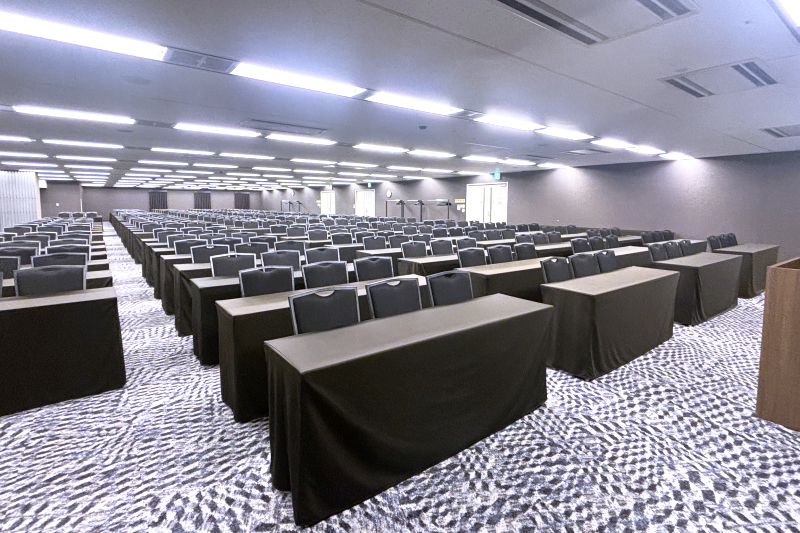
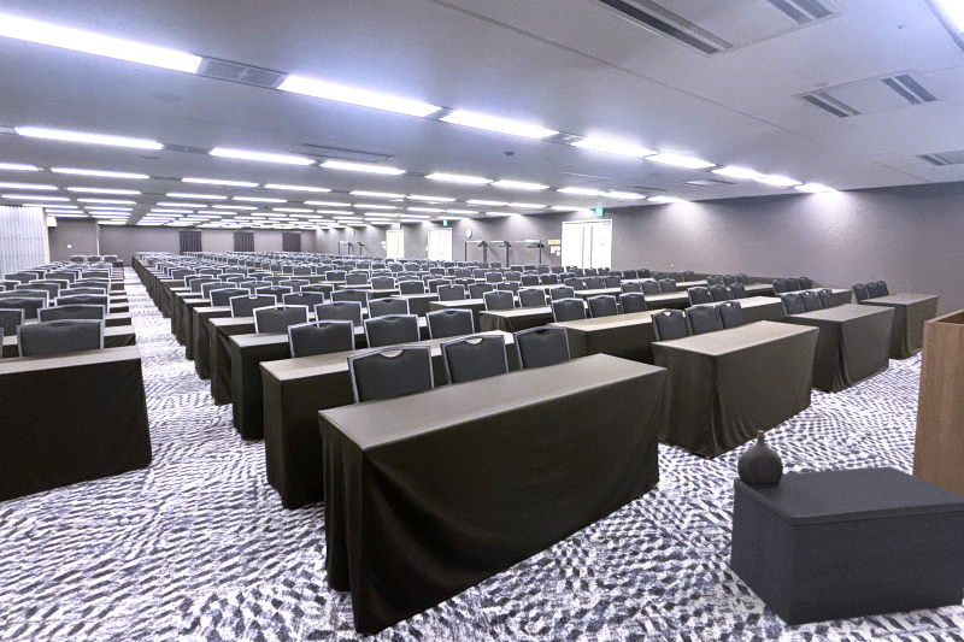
+ bench [729,465,964,628]
+ water jug [736,429,784,484]
